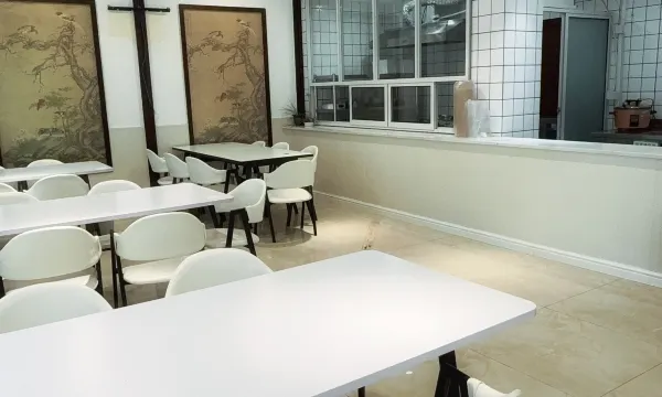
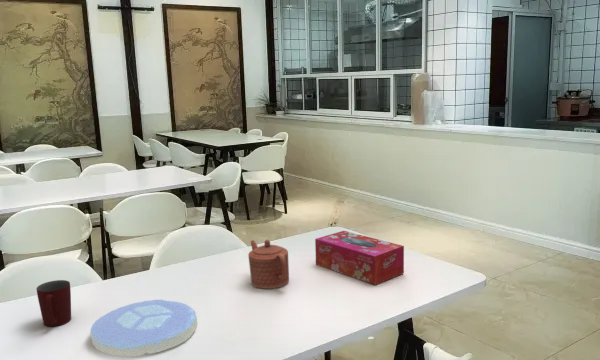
+ plate [89,299,198,358]
+ mug [36,279,72,327]
+ tissue box [314,230,405,286]
+ teapot [247,239,290,290]
